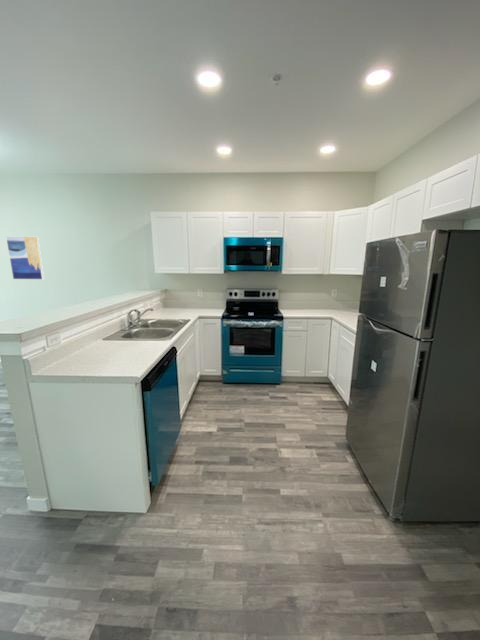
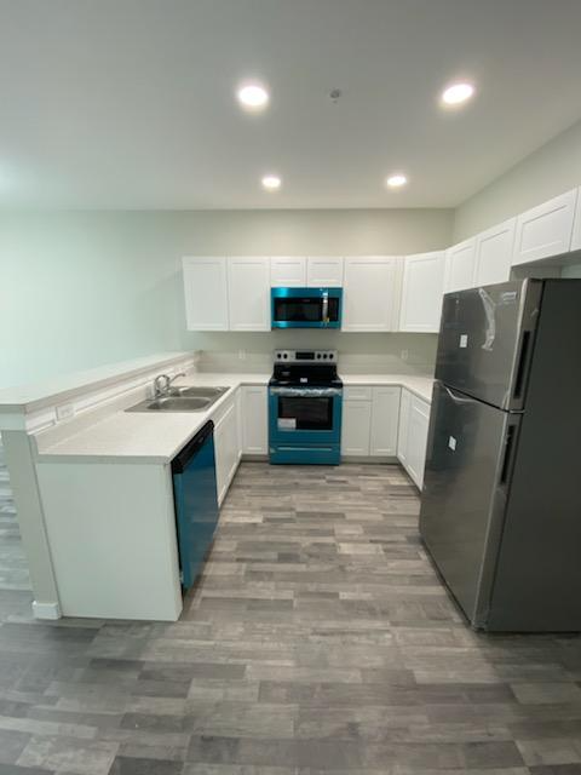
- wall art [5,236,45,280]
